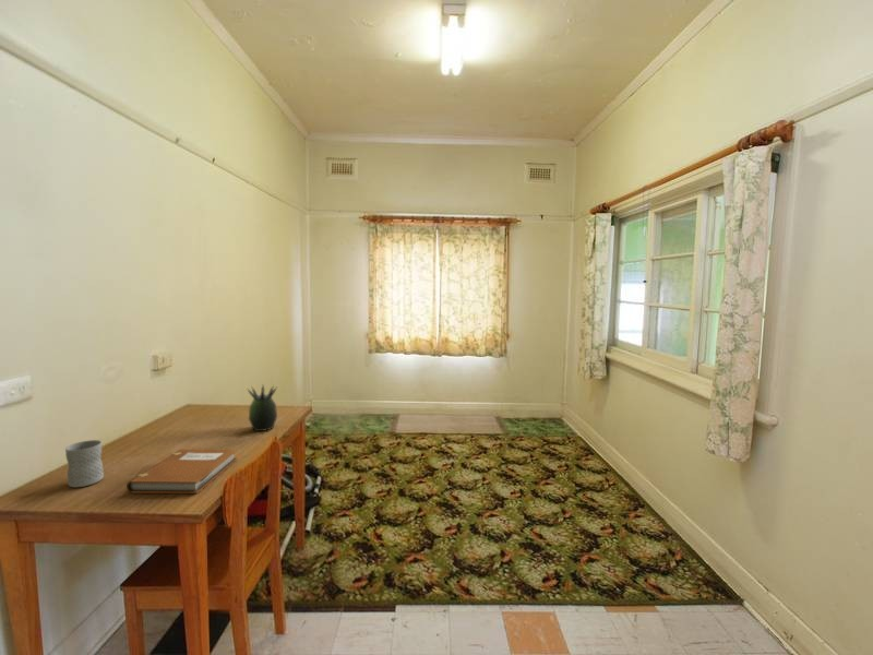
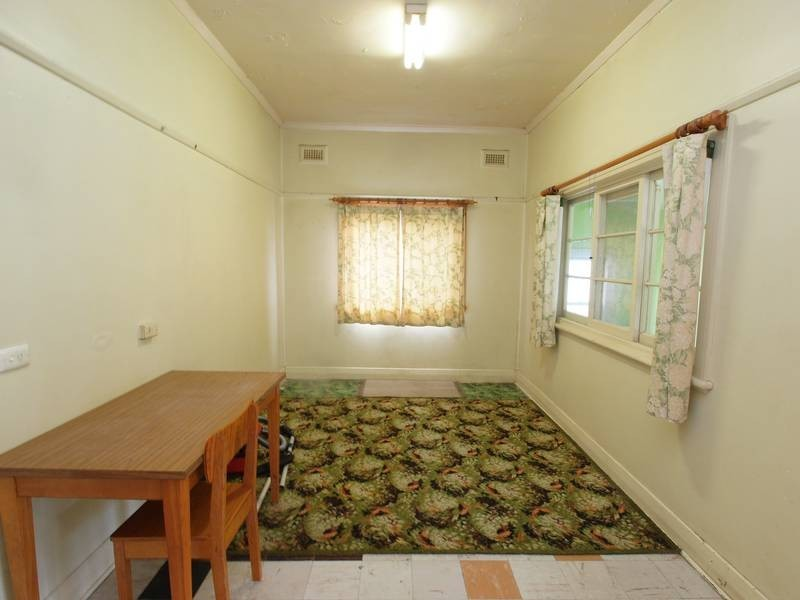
- mug [64,439,105,488]
- notebook [125,449,238,495]
- succulent plant [246,384,278,432]
